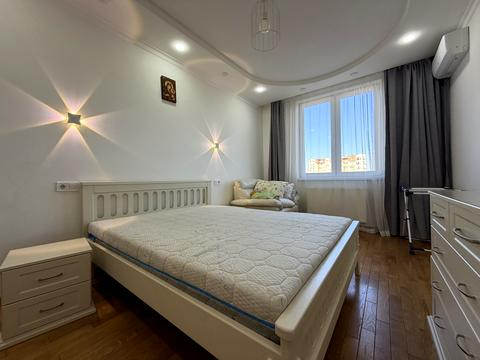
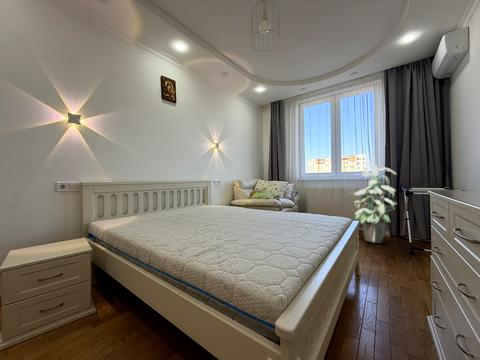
+ indoor plant [349,162,398,244]
